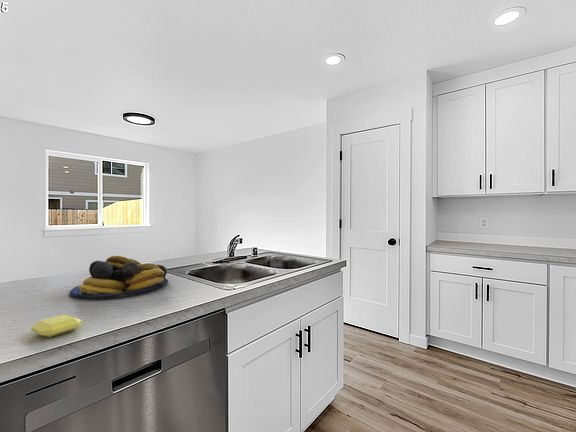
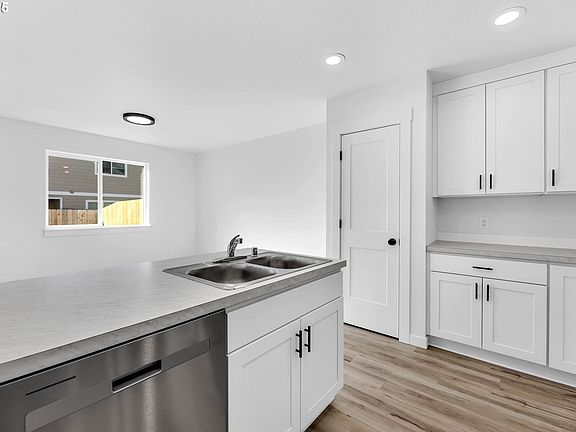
- soap bar [30,314,83,338]
- fruit bowl [69,255,169,299]
